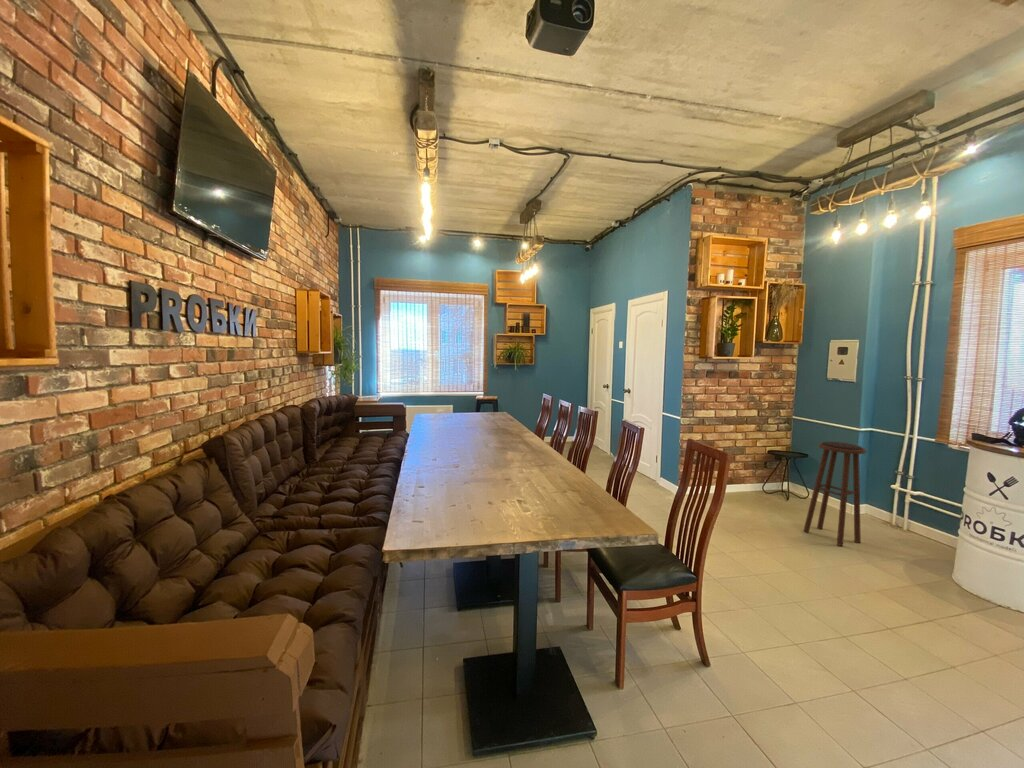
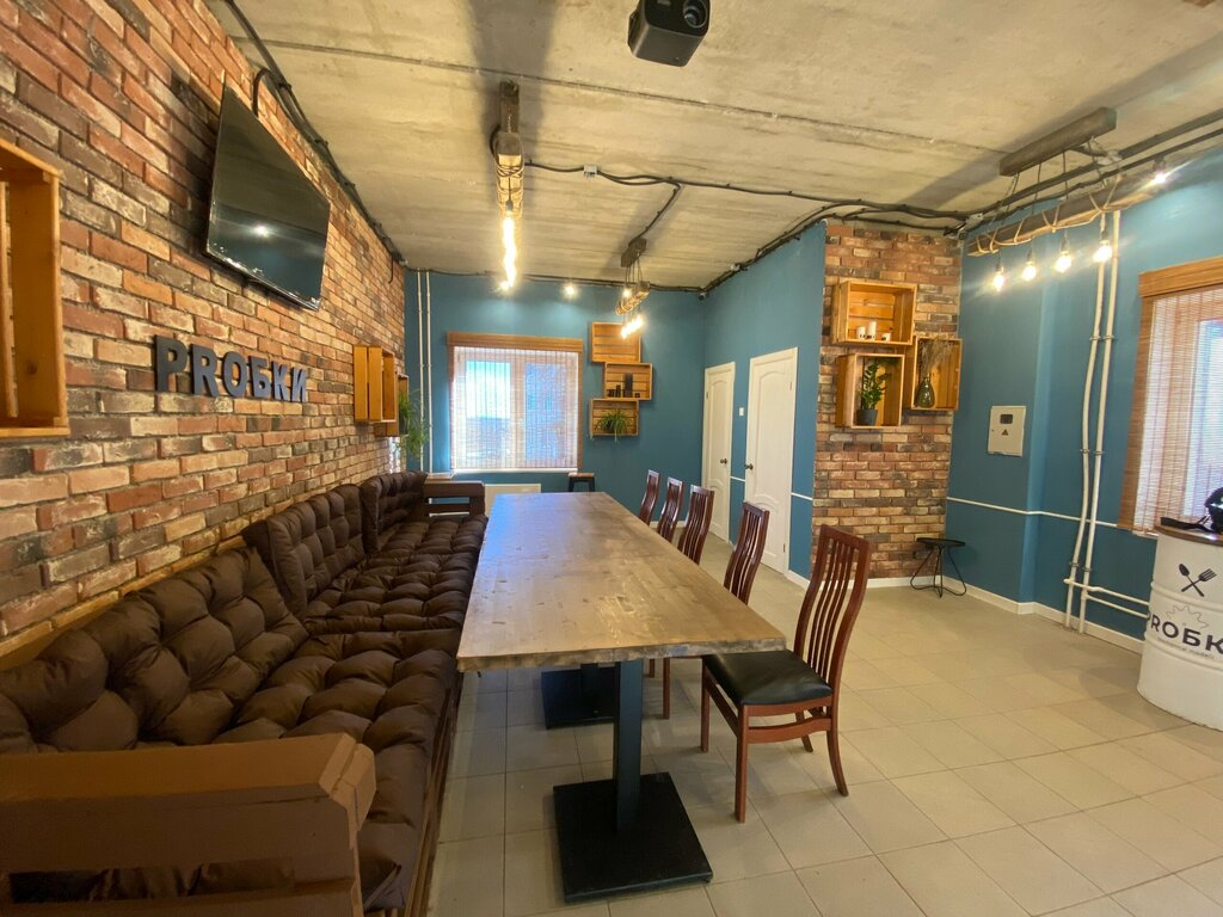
- stool [803,441,867,547]
